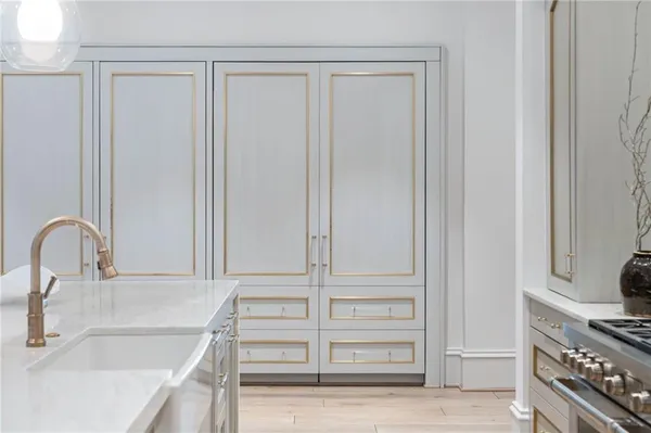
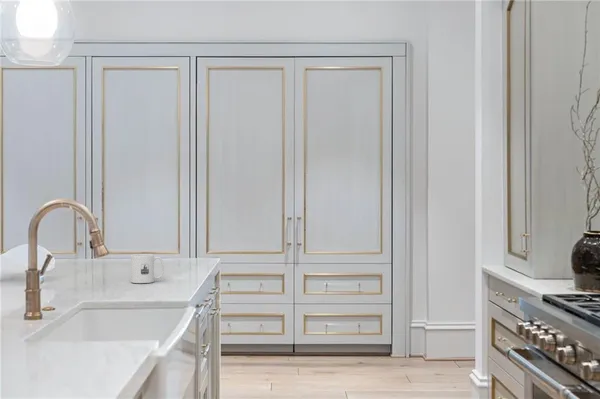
+ mug [130,253,165,284]
